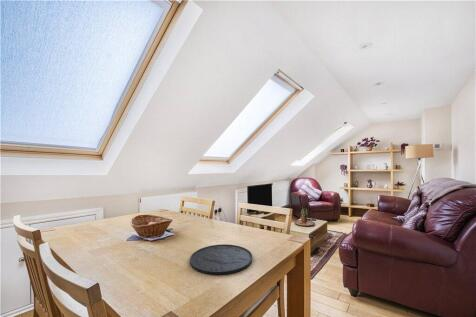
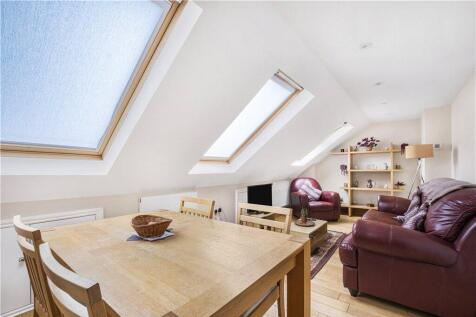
- plate [189,243,253,276]
